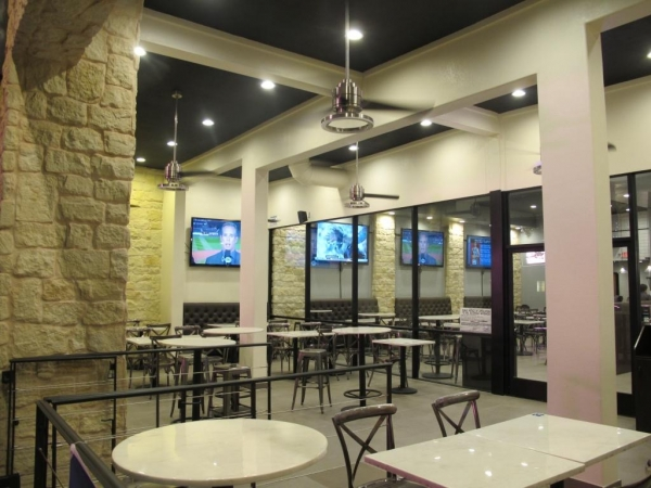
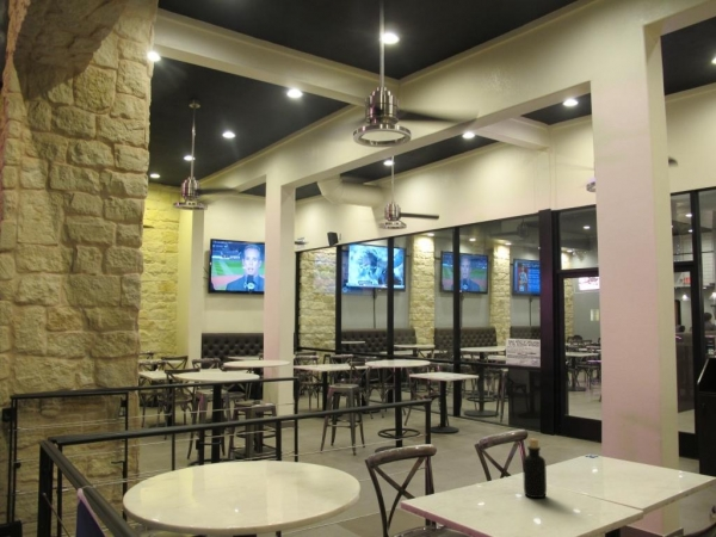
+ bottle [521,438,548,499]
